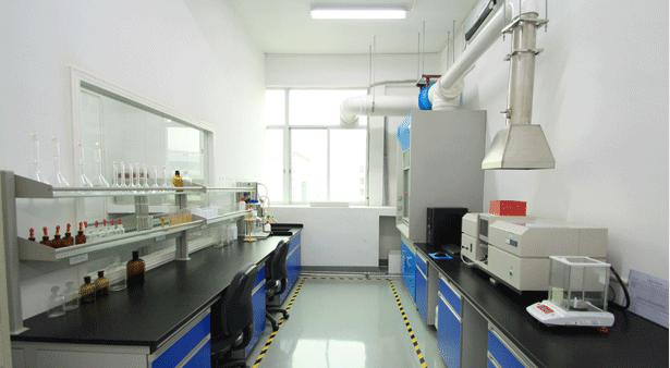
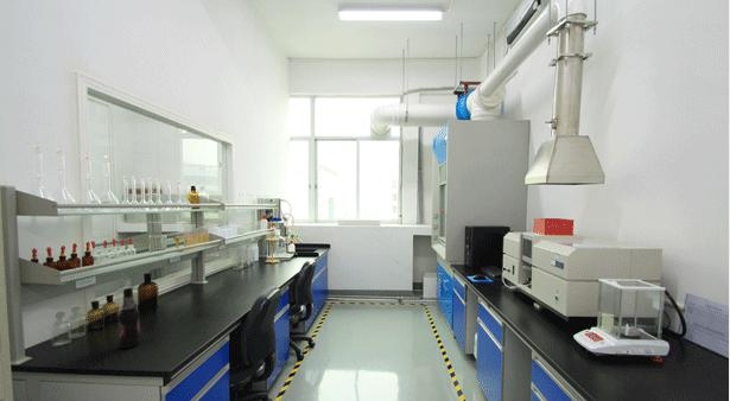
+ bottle [118,287,141,350]
